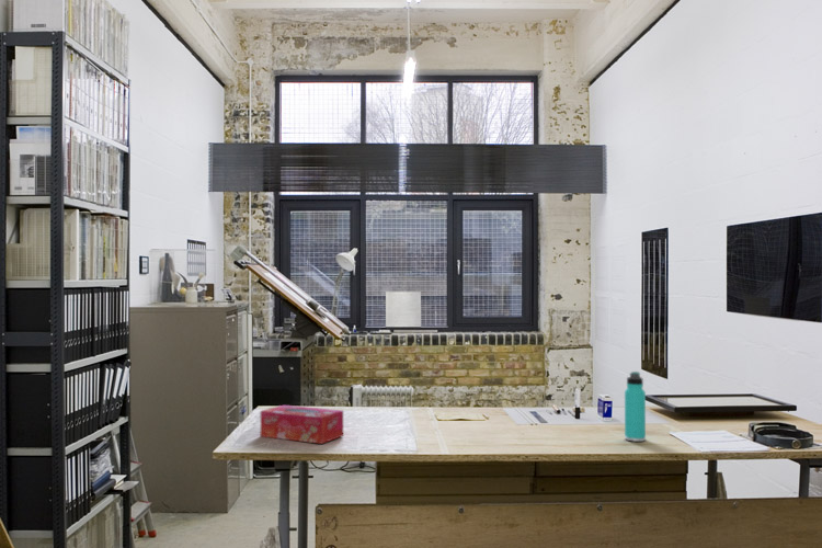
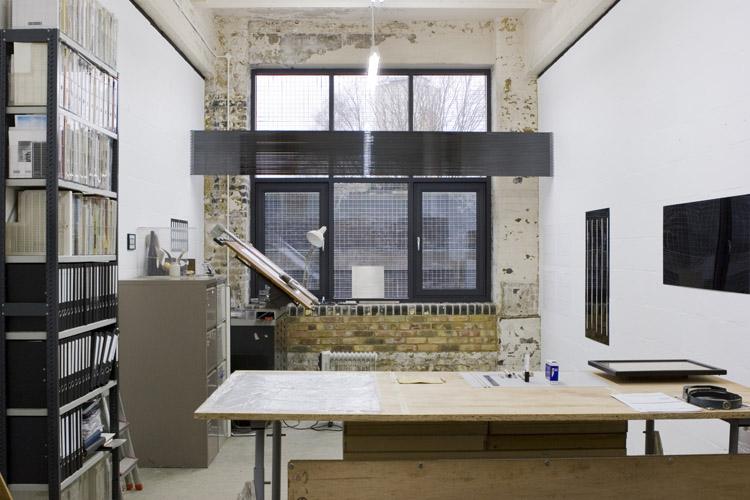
- tissue box [260,404,344,445]
- thermos bottle [624,370,647,443]
